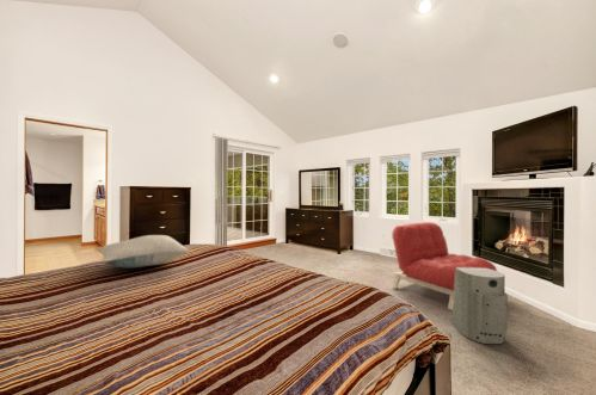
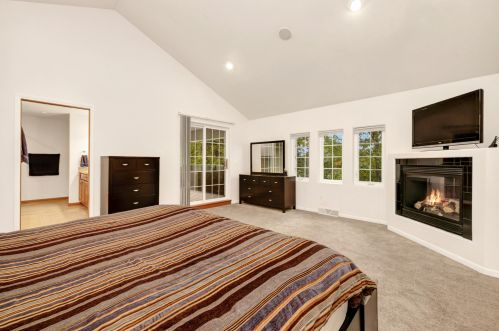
- fan [450,267,509,345]
- pillow [97,234,190,269]
- armchair [391,221,498,311]
